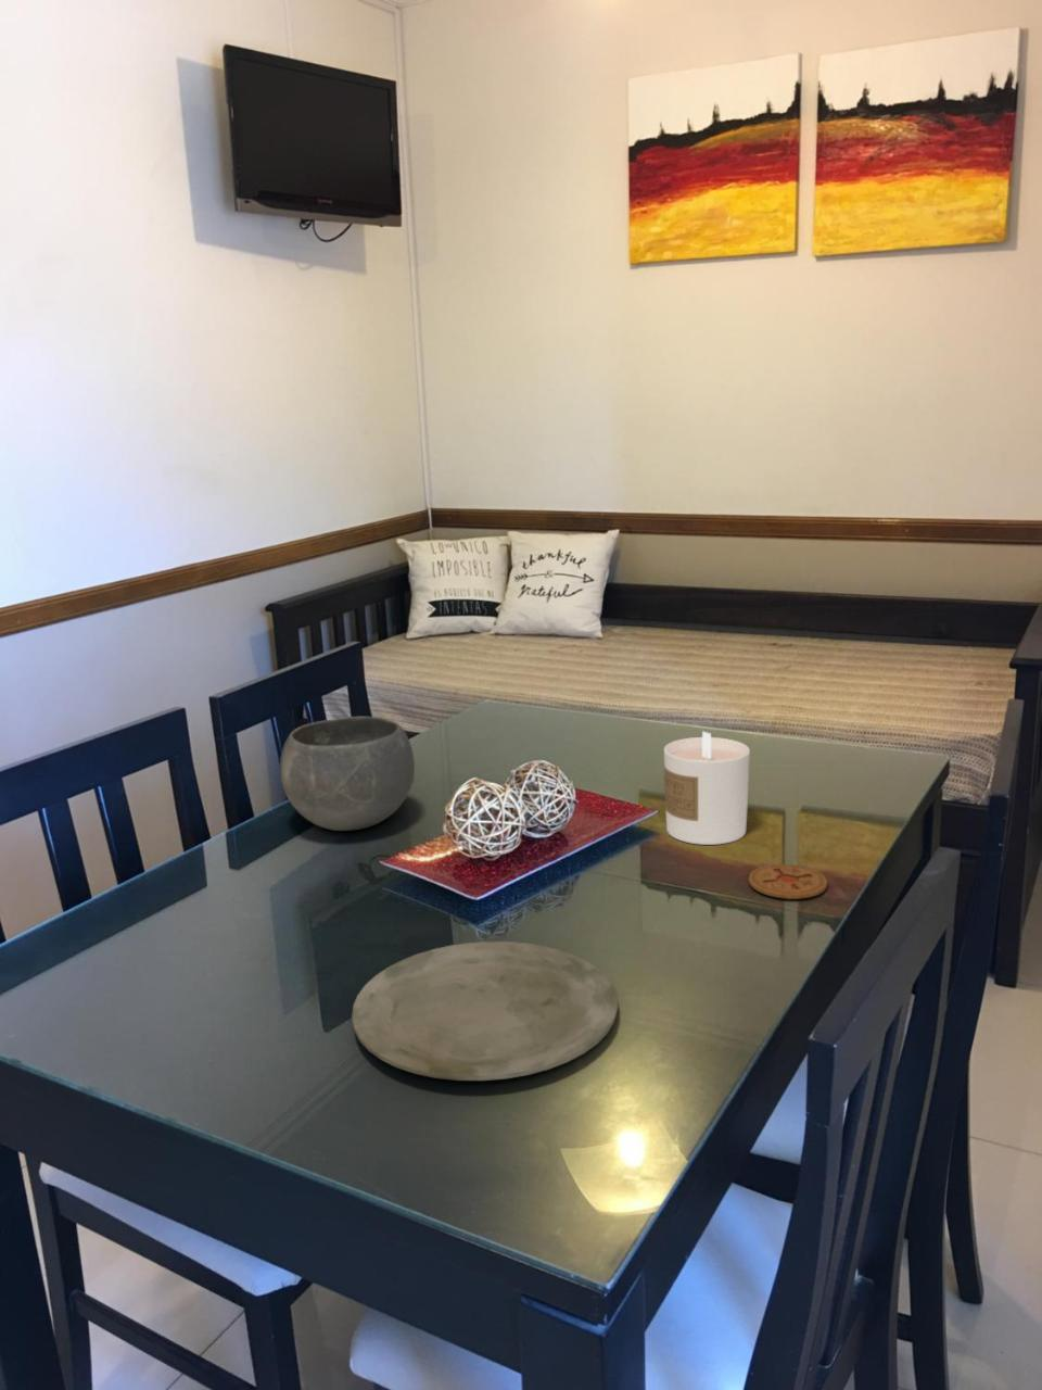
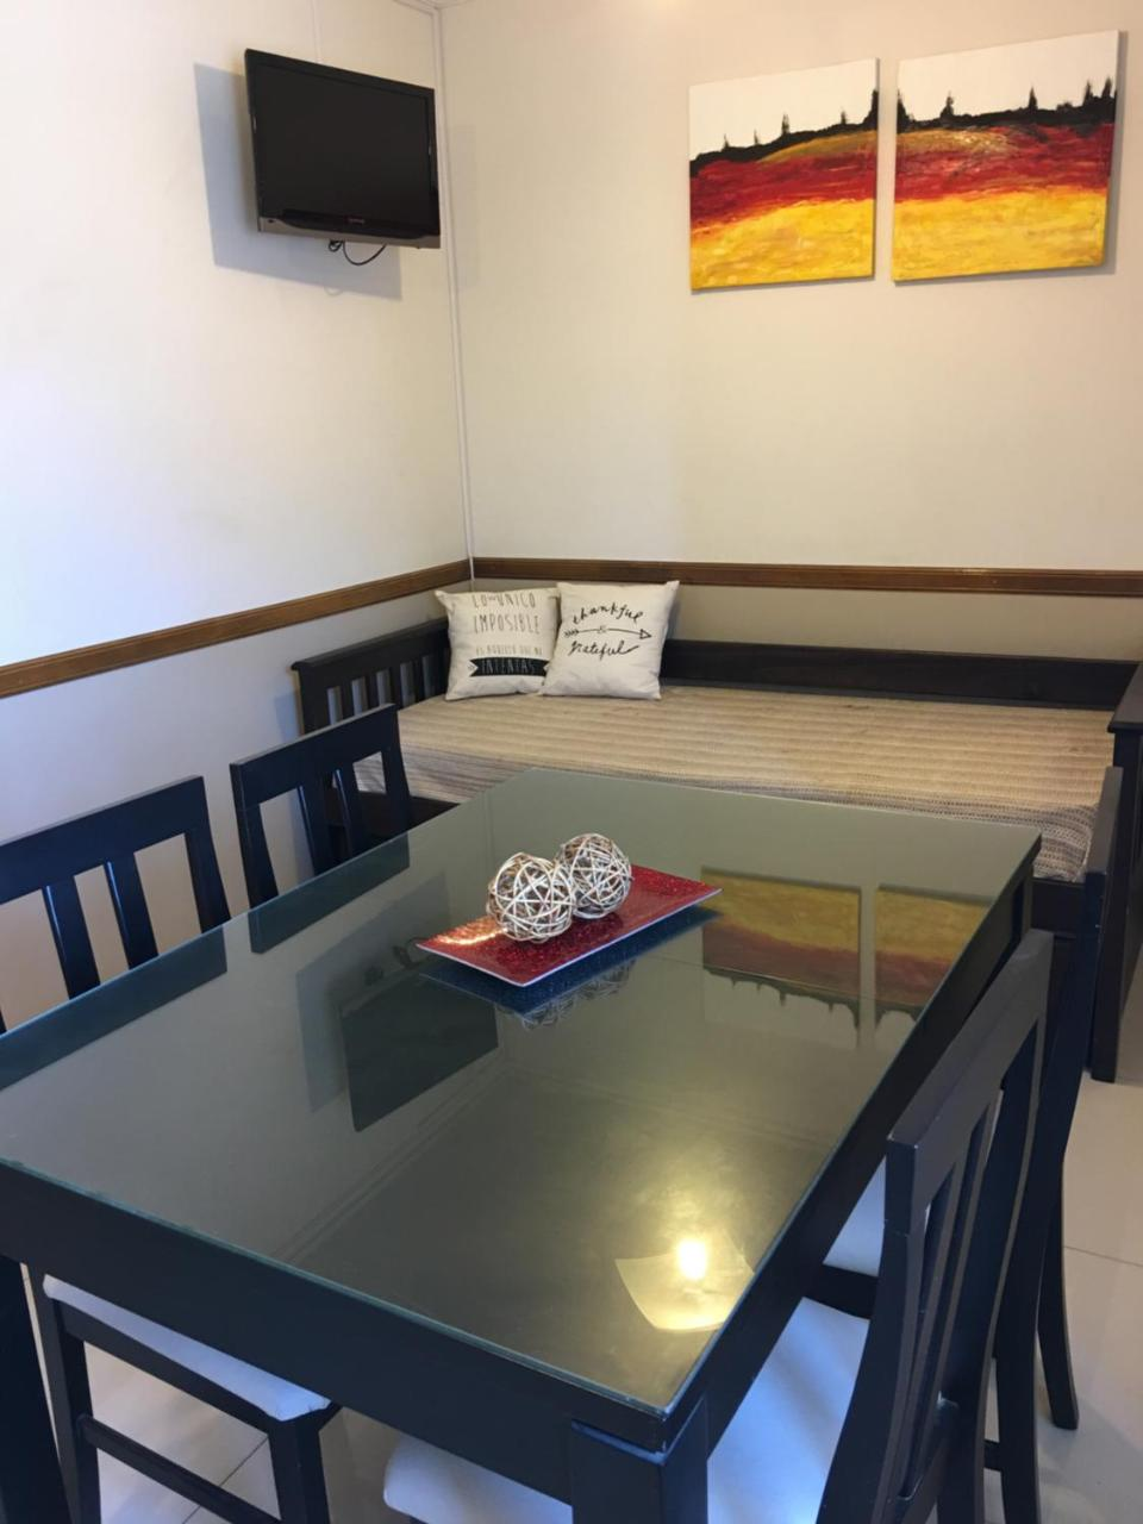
- coaster [748,864,829,901]
- candle [663,730,751,846]
- plate [350,940,618,1081]
- bowl [279,716,416,832]
